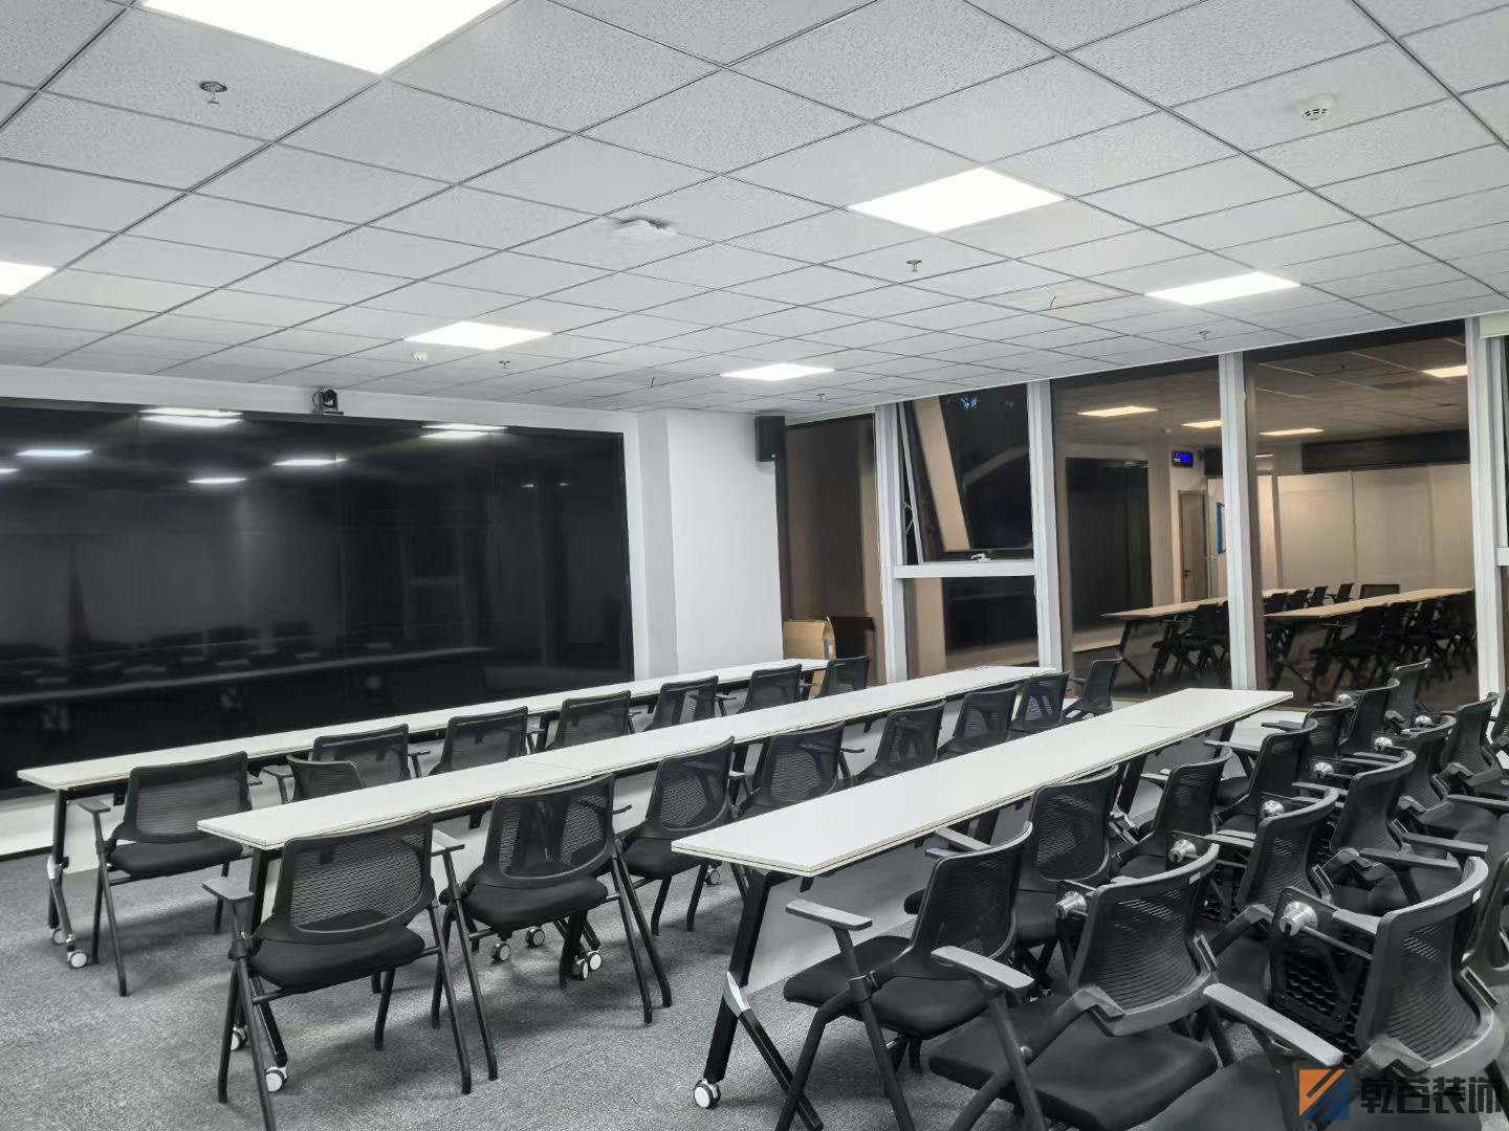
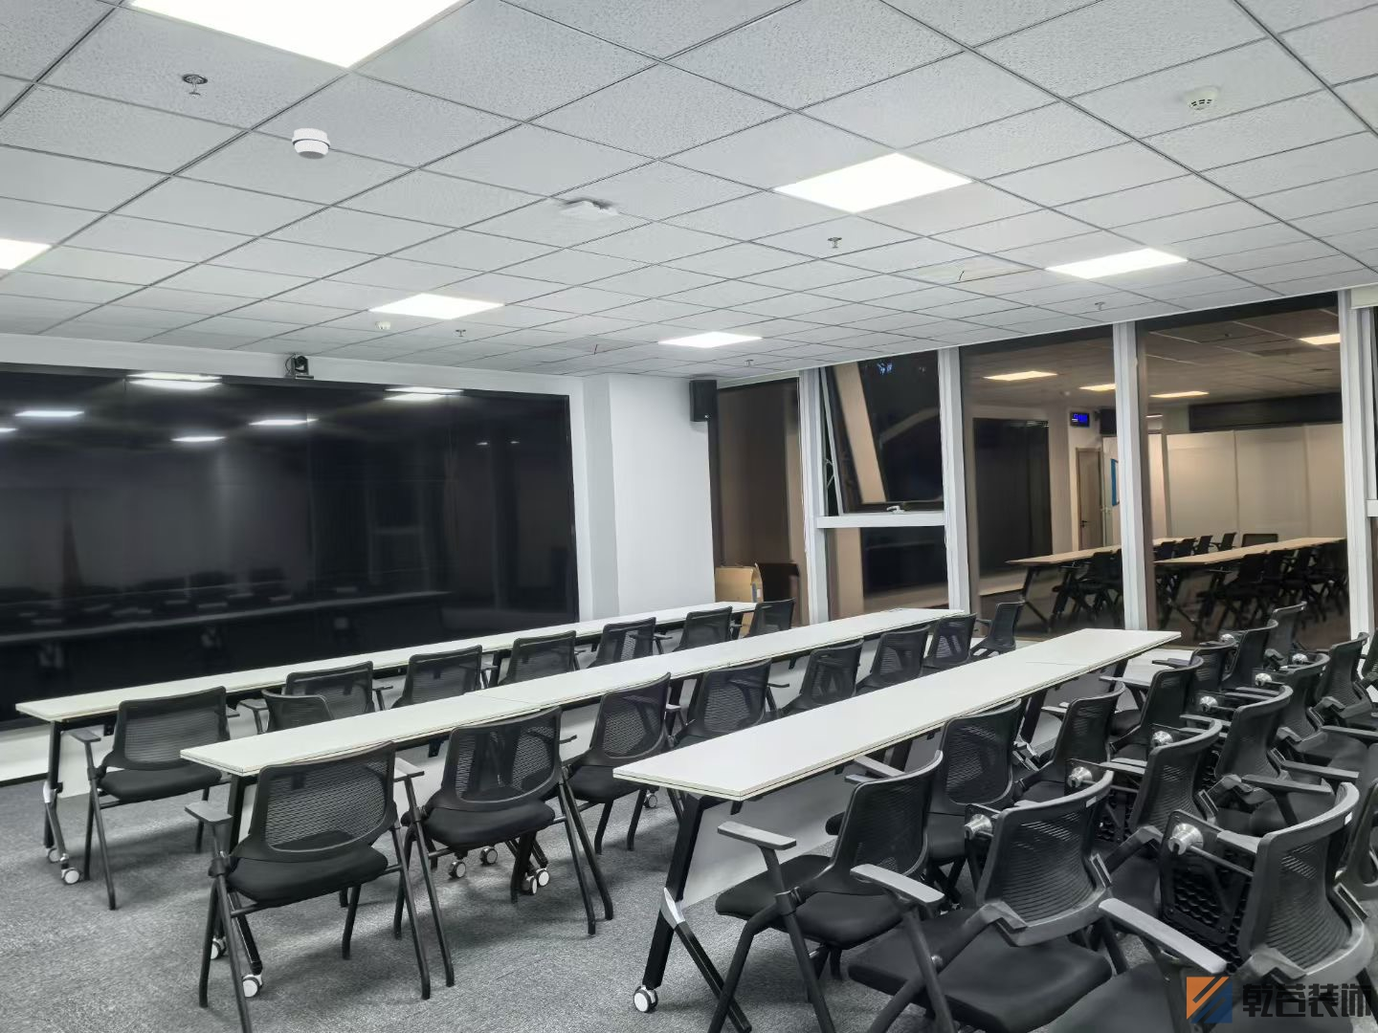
+ smoke detector [291,127,331,161]
